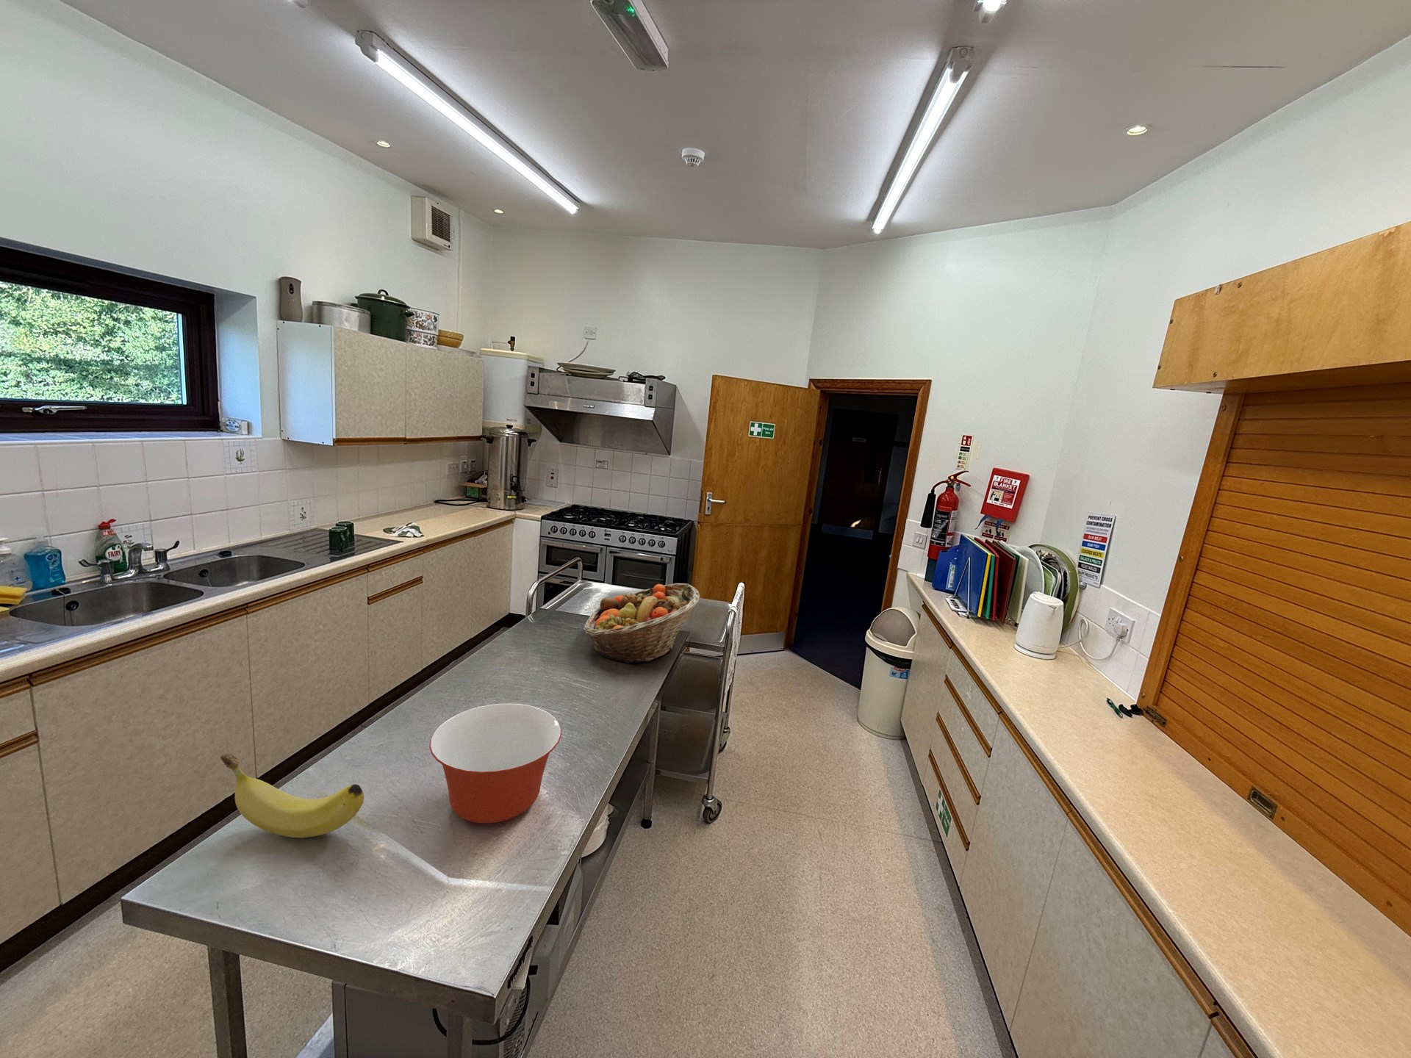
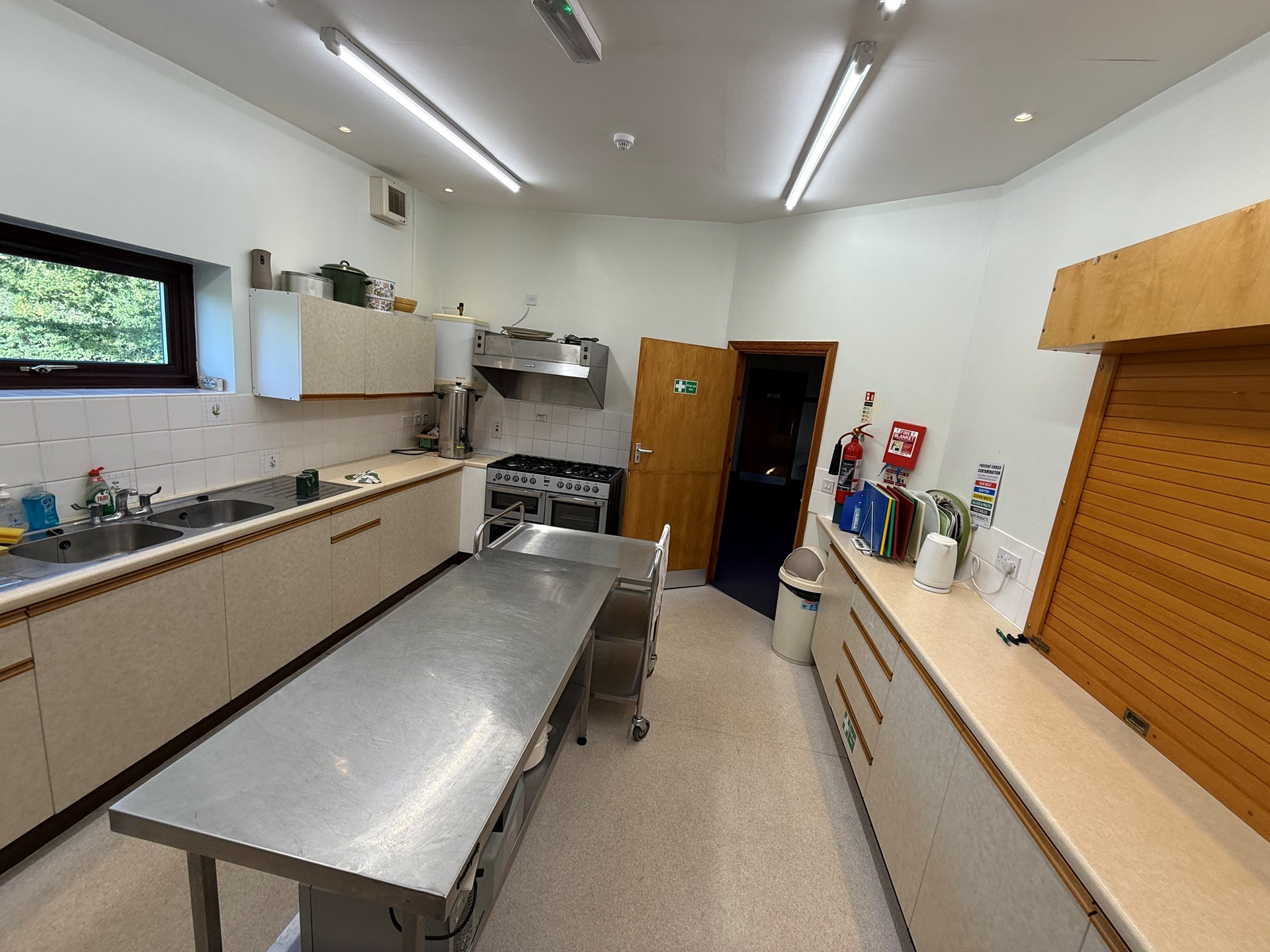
- mixing bowl [429,702,562,824]
- fruit basket [583,582,700,665]
- banana [220,753,364,838]
